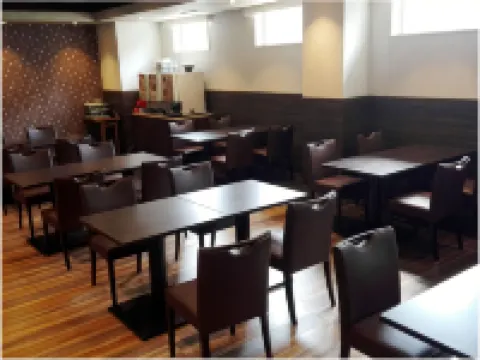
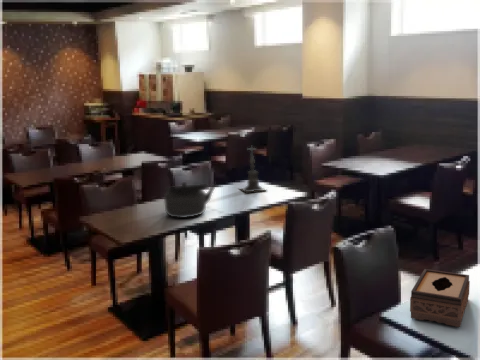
+ tissue box [409,268,471,328]
+ kettle [163,181,217,219]
+ candle holder [237,146,267,193]
